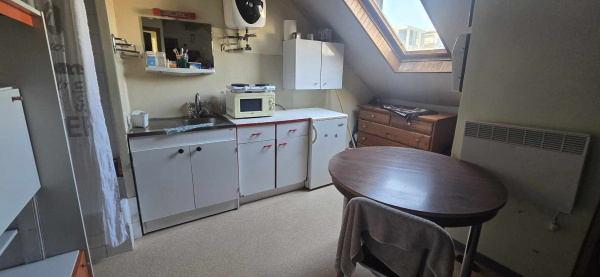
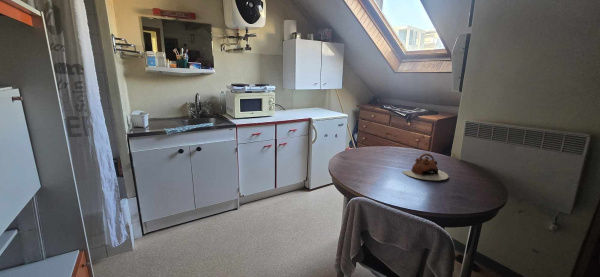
+ teapot [402,152,449,181]
